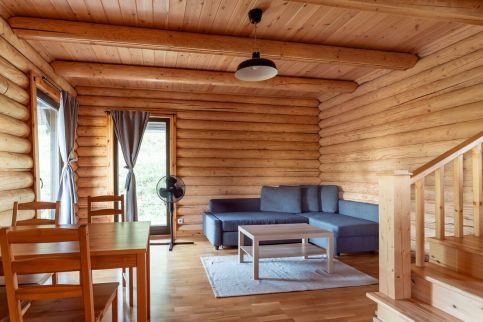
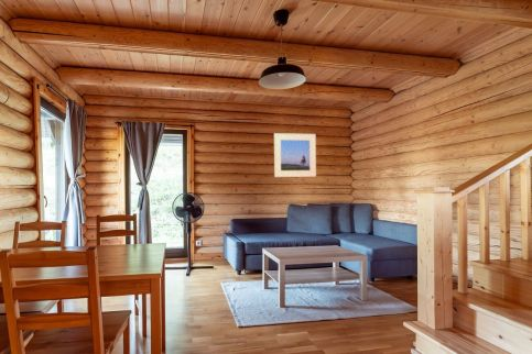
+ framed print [273,132,317,178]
